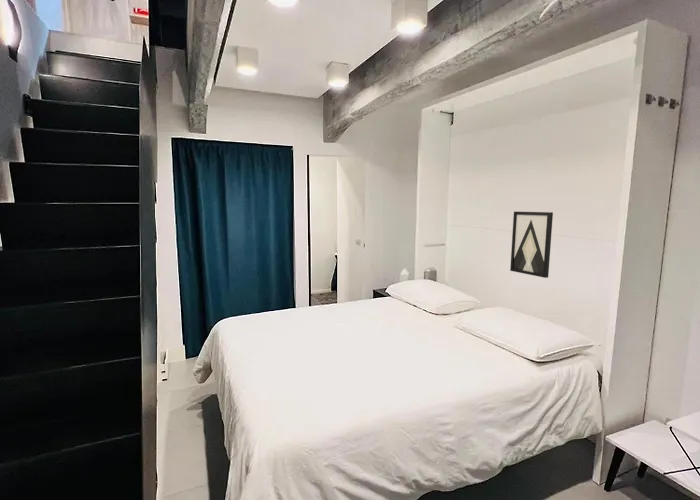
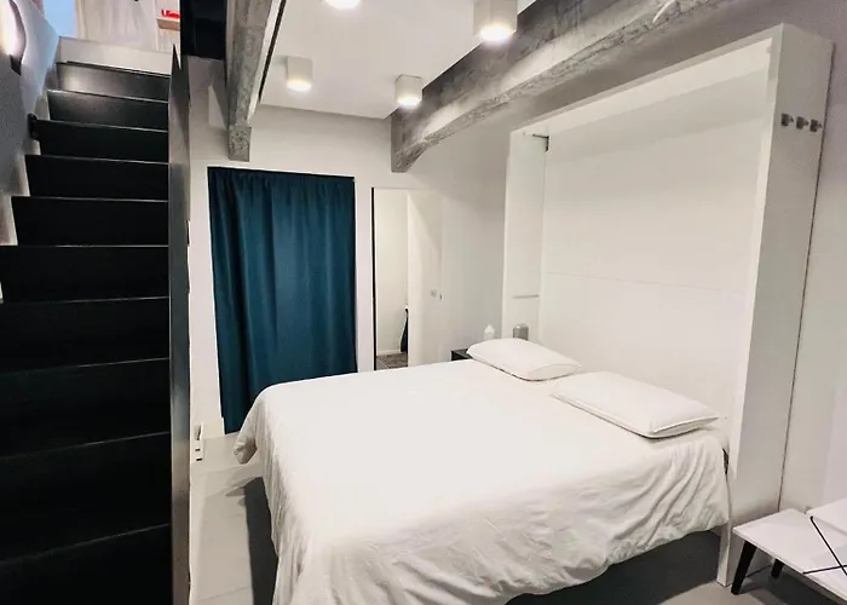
- wall art [509,211,554,279]
